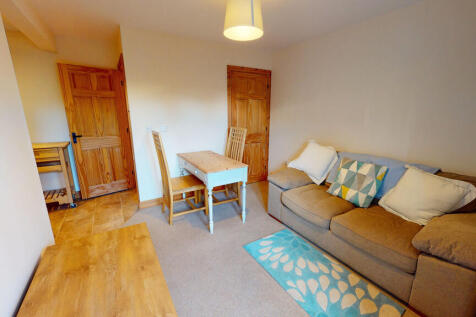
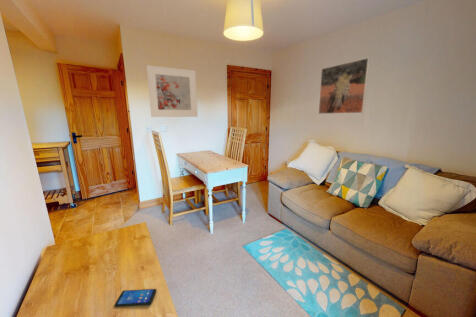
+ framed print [318,57,371,115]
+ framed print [146,64,199,118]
+ smartphone [114,288,157,308]
